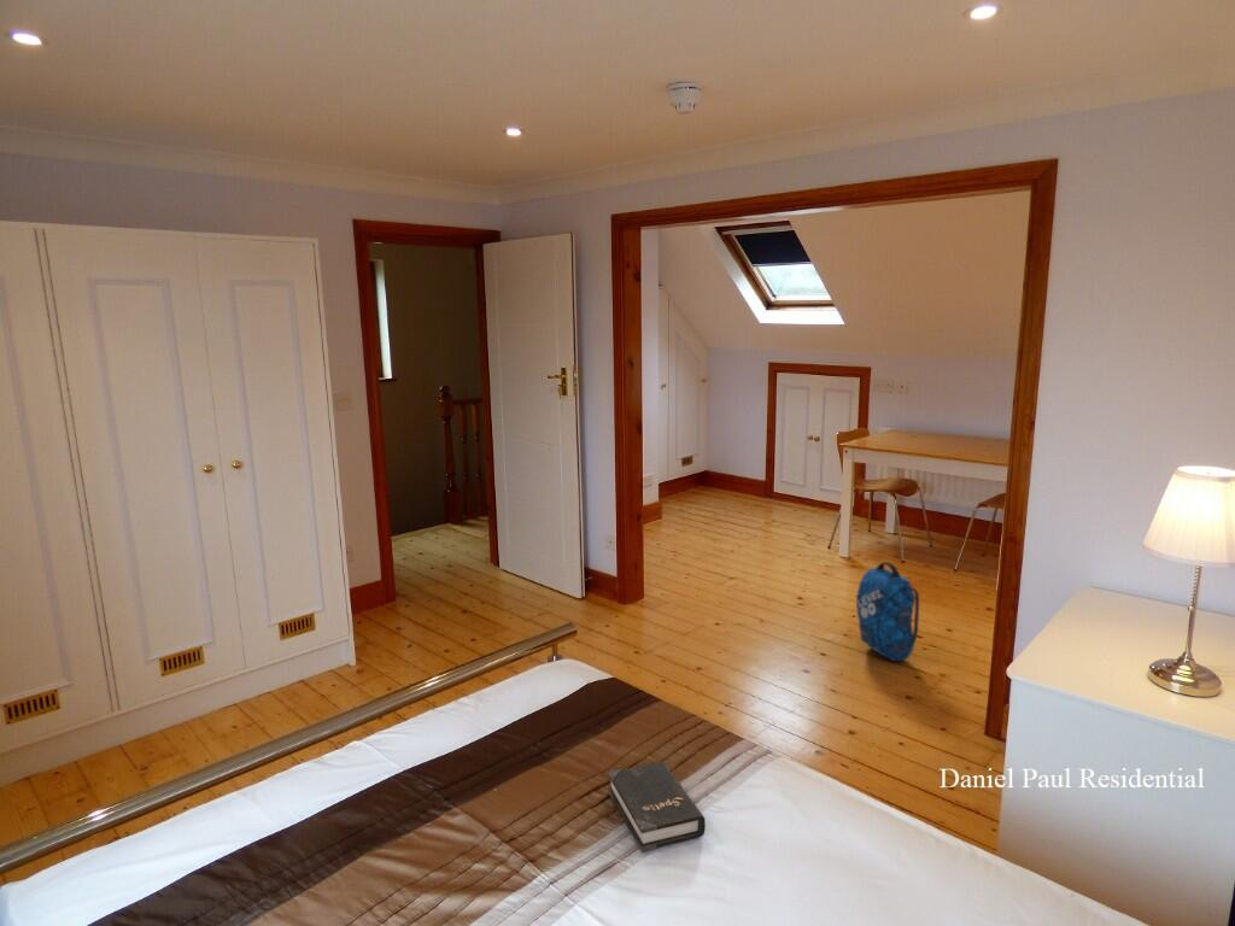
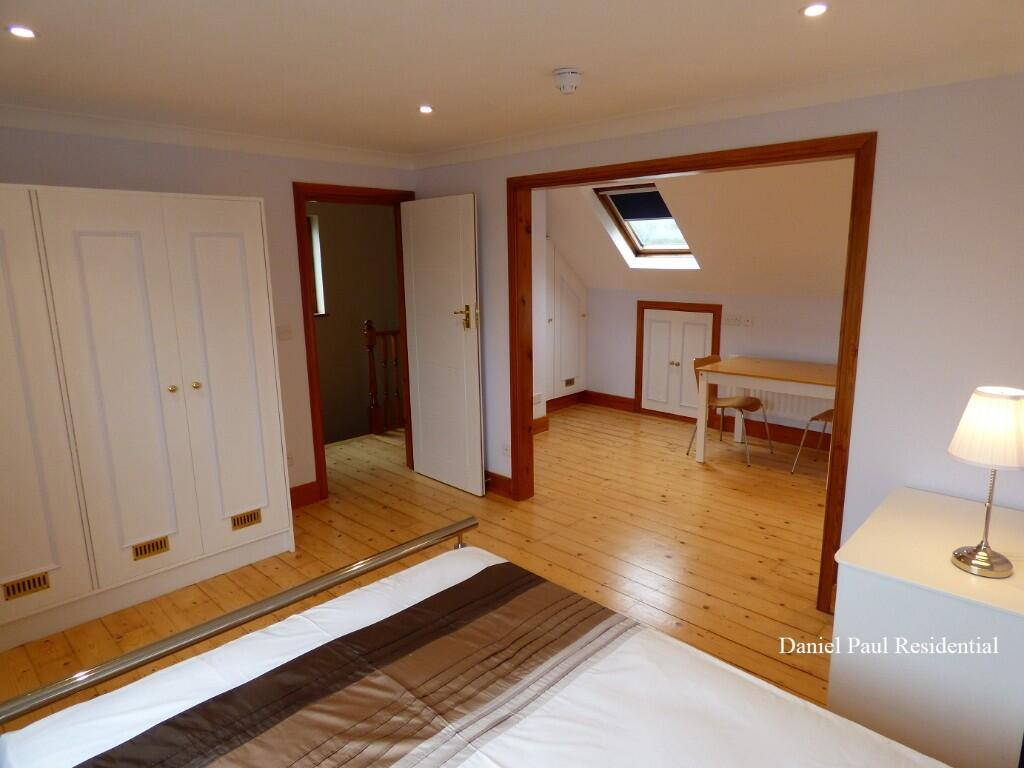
- hardback book [607,761,707,852]
- backpack [855,561,920,662]
